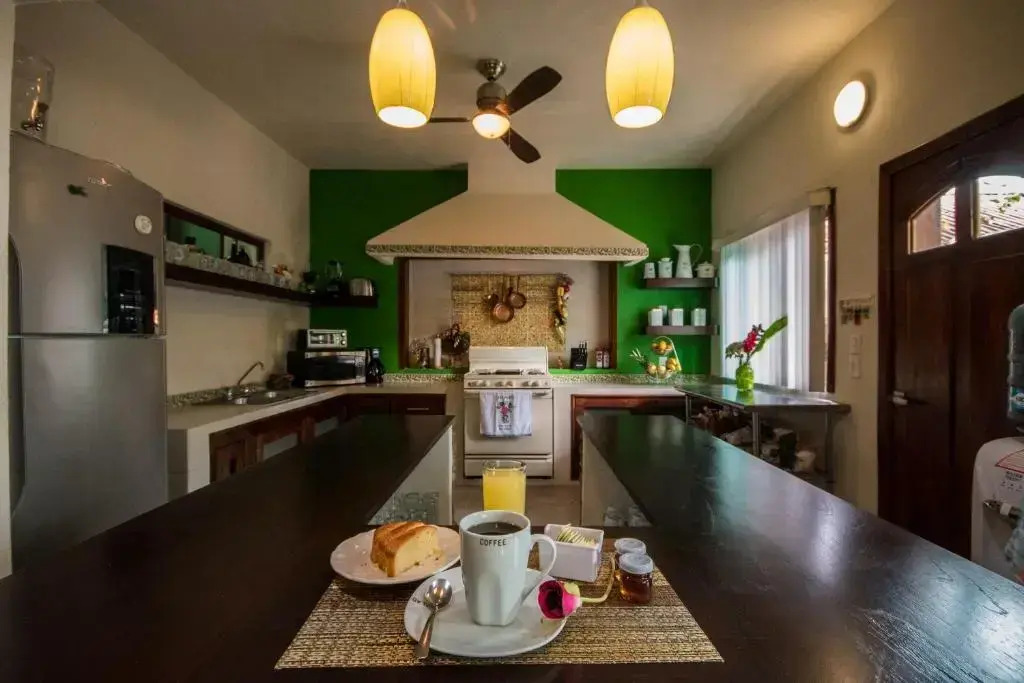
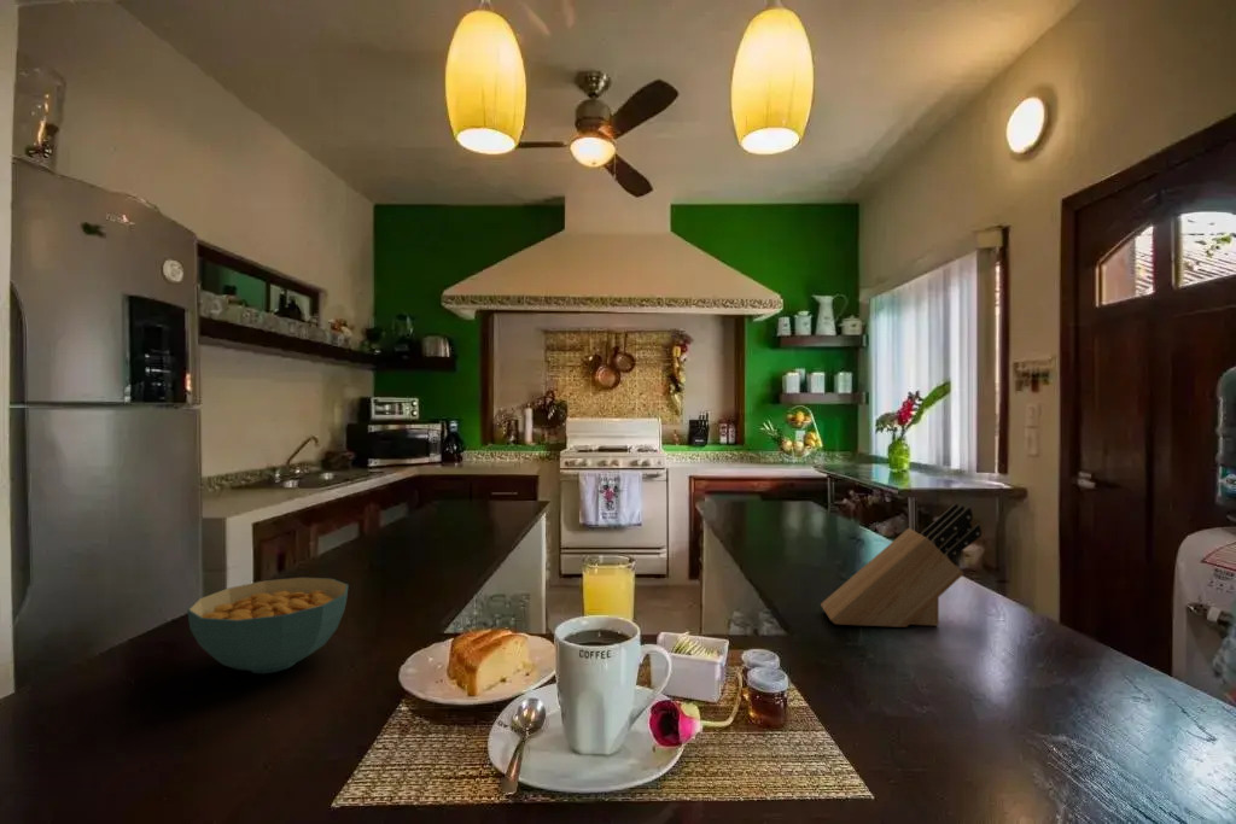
+ cereal bowl [186,577,350,674]
+ knife block [820,502,983,629]
